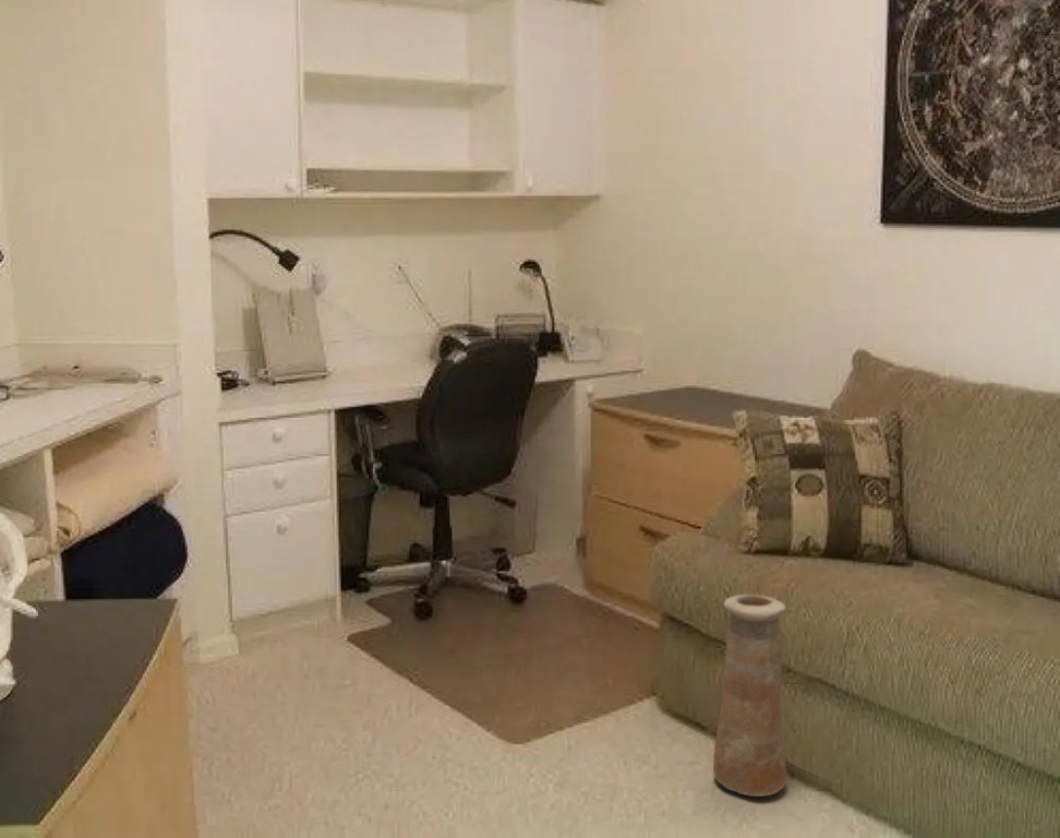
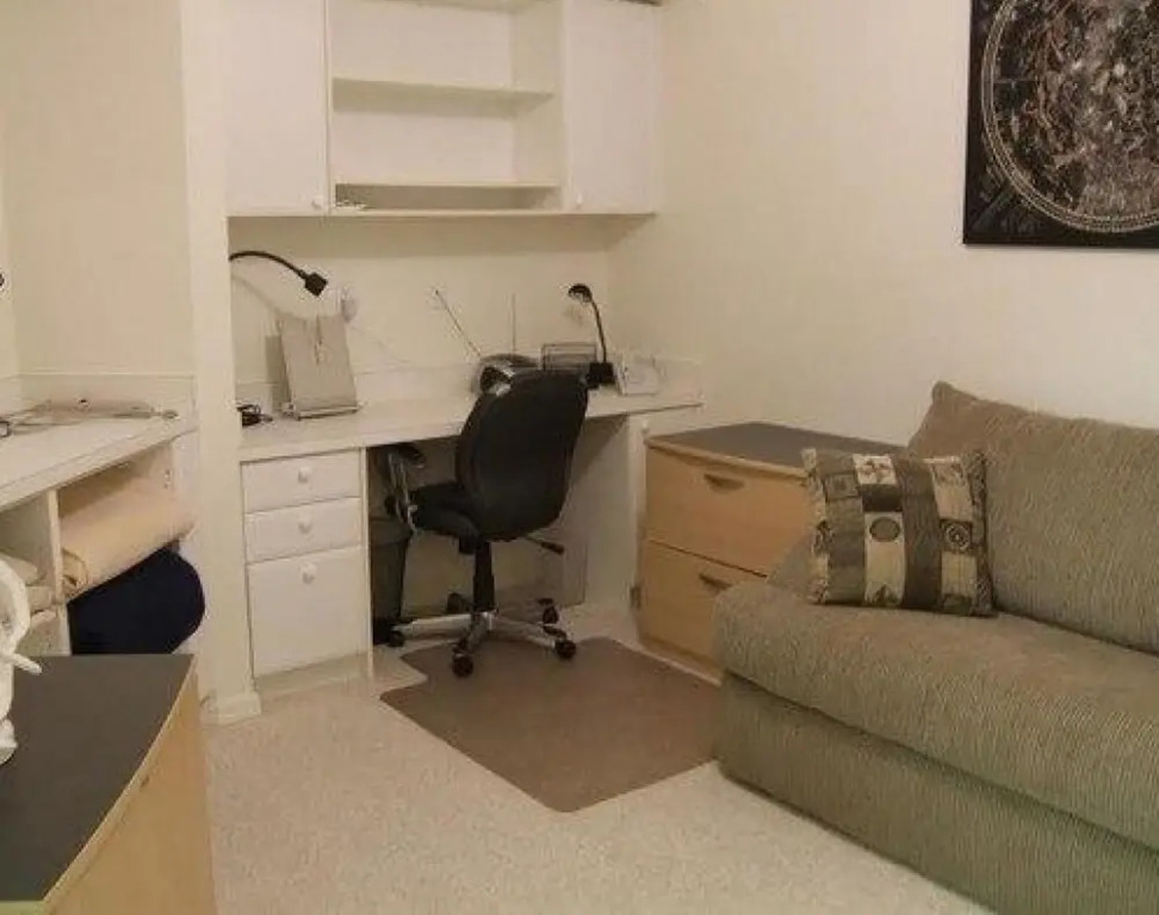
- vase [712,594,788,798]
